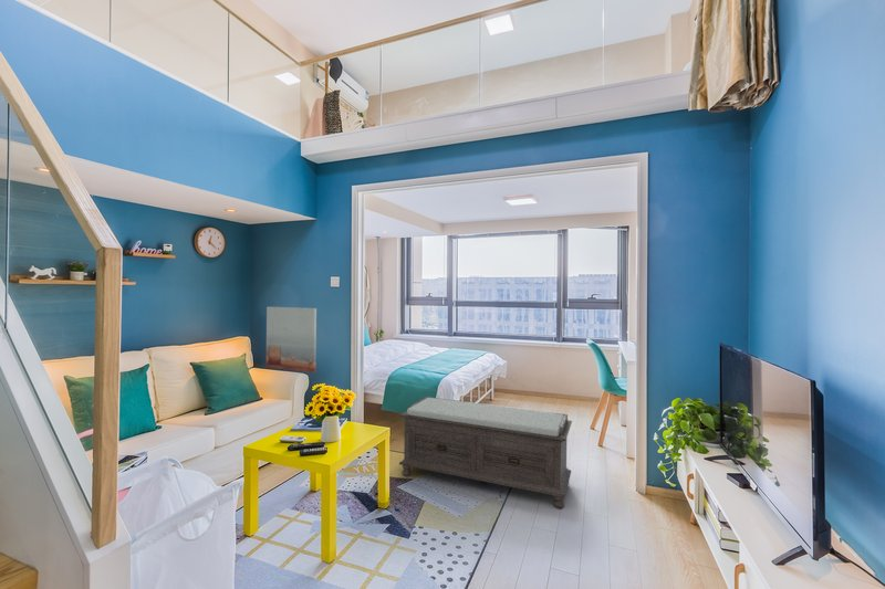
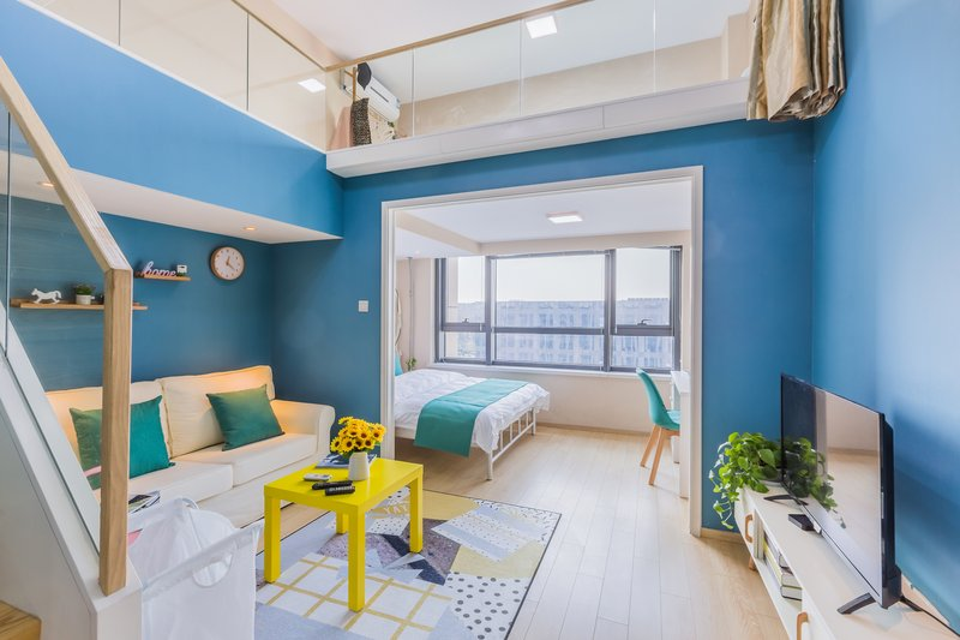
- wall art [266,306,317,374]
- bench [398,396,573,509]
